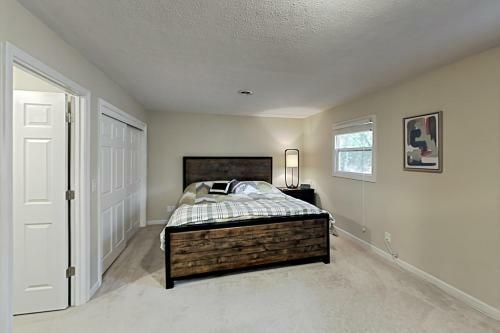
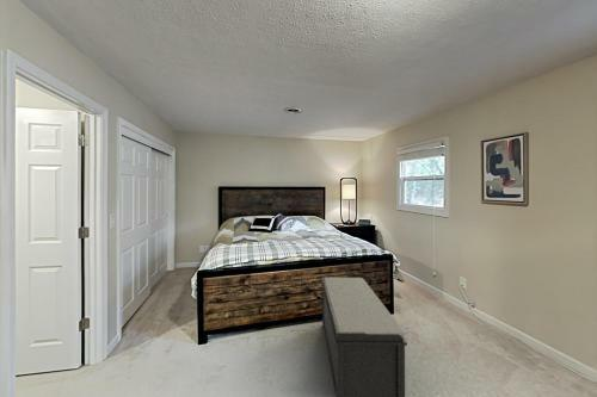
+ bench [320,275,408,397]
